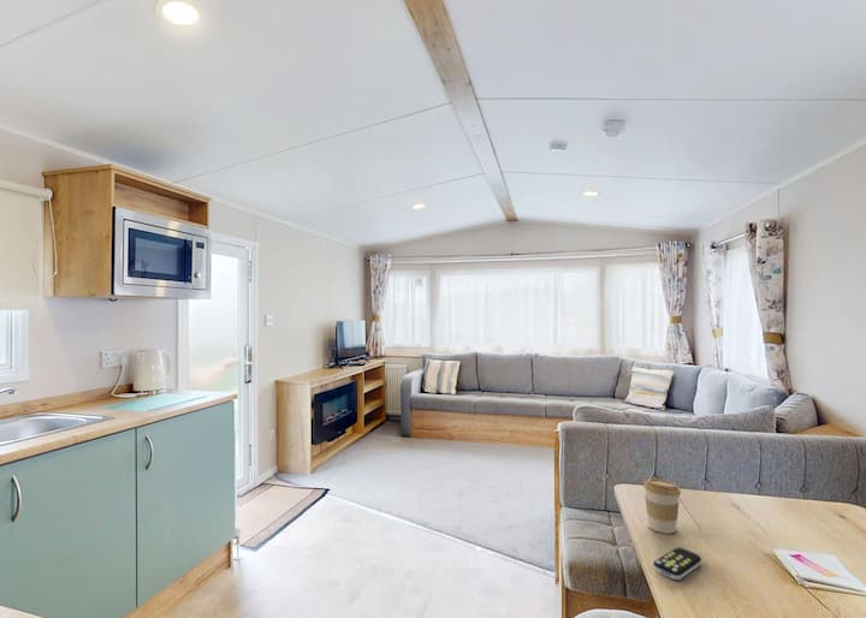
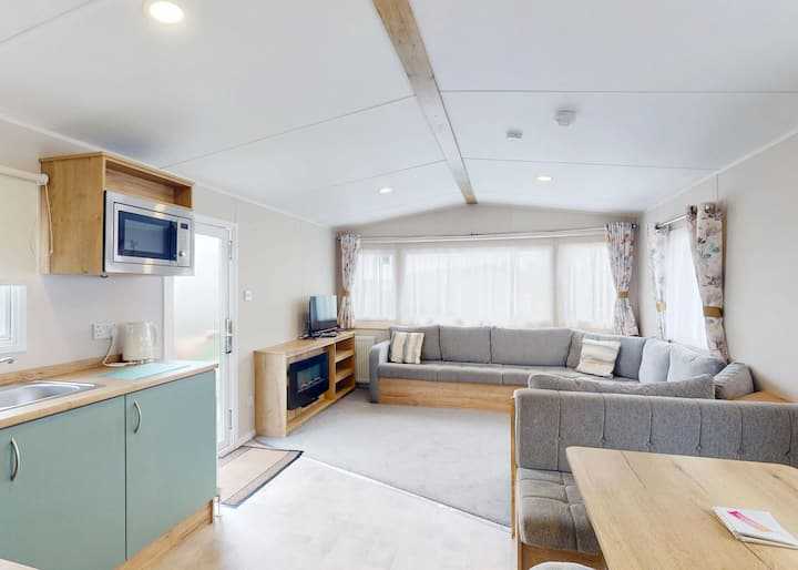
- coffee cup [642,477,682,535]
- remote control [652,546,702,581]
